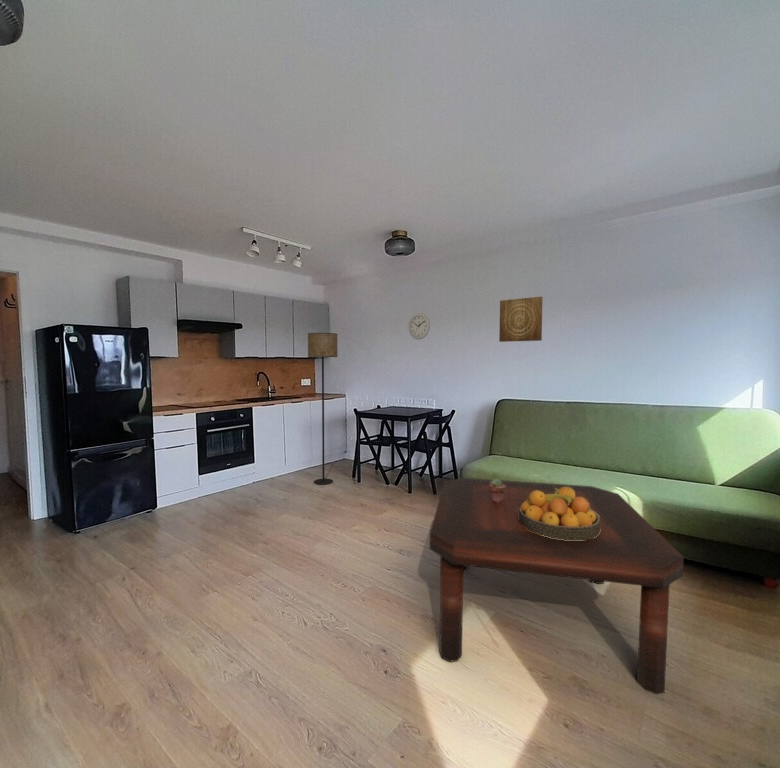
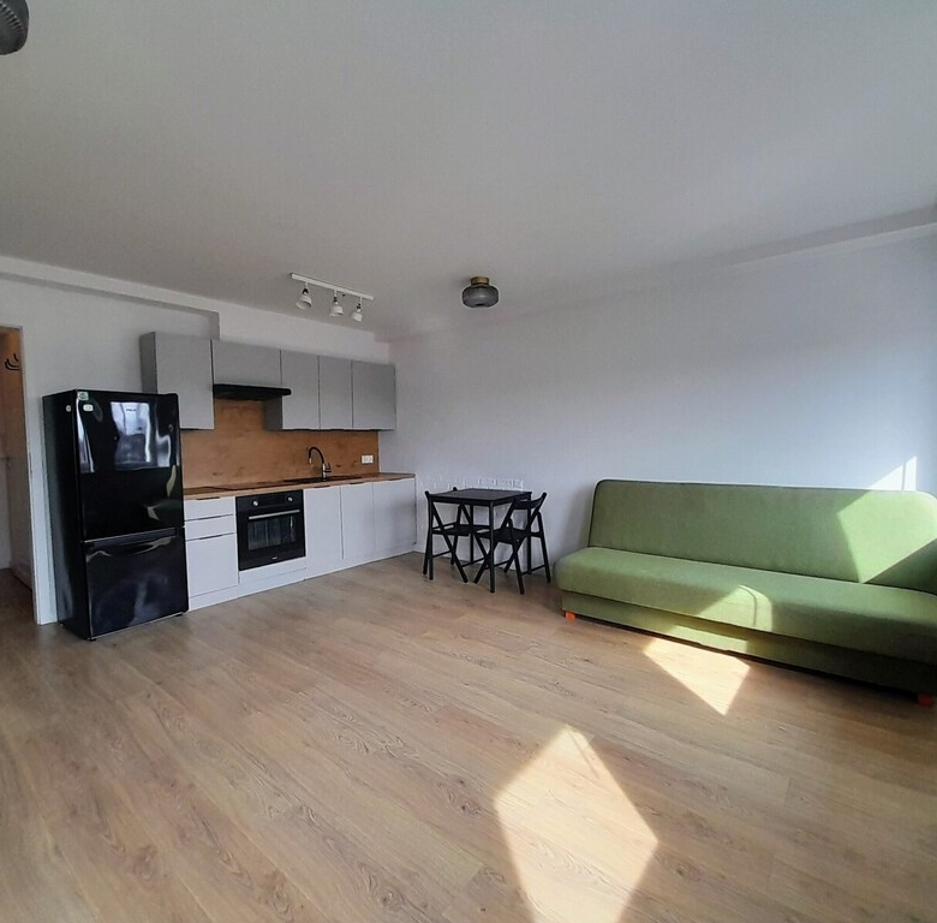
- wall clock [408,312,431,340]
- coffee table [429,477,685,695]
- wall art [498,296,544,343]
- floor lamp [307,332,339,486]
- fruit bowl [519,487,600,540]
- potted succulent [489,478,506,503]
